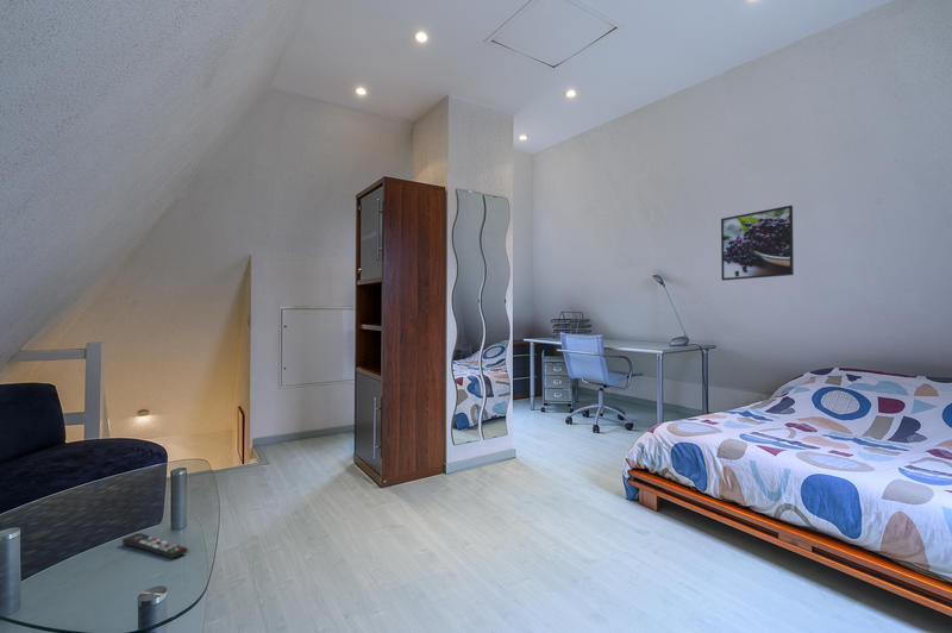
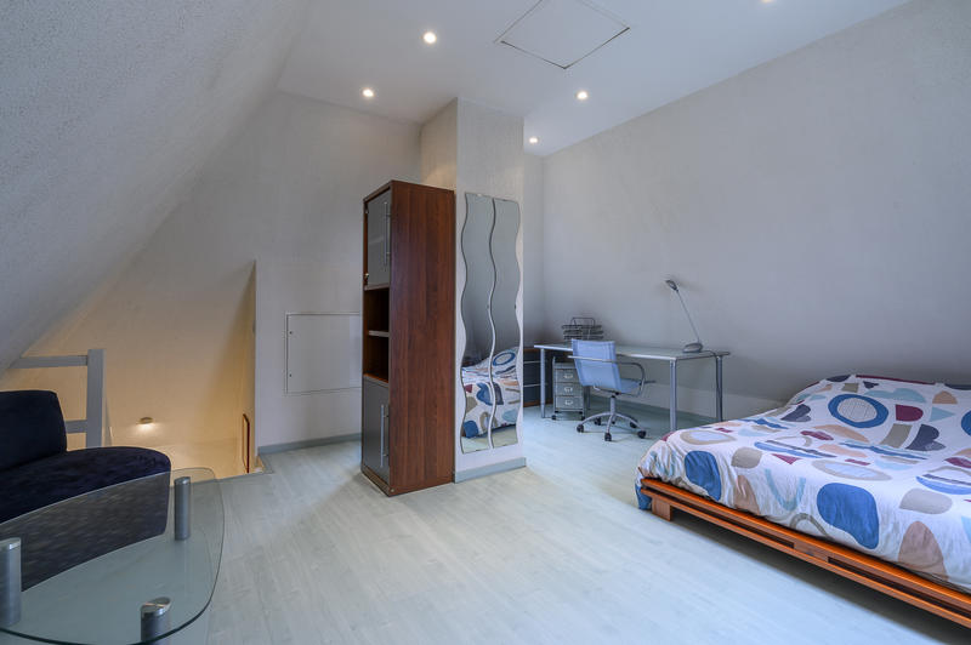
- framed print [720,205,795,282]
- remote control [121,532,189,560]
